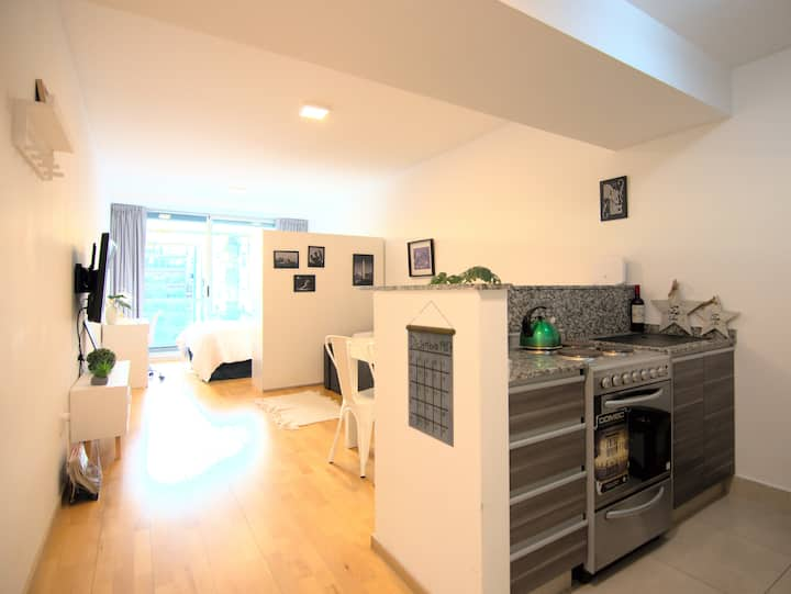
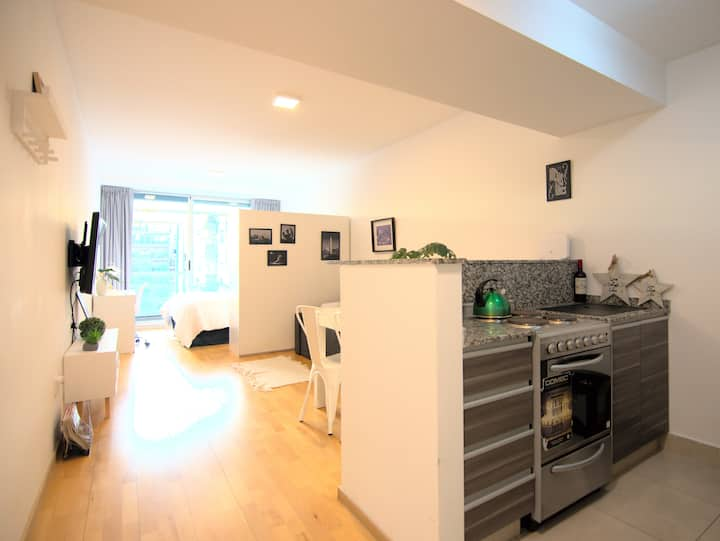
- calendar [404,301,457,448]
